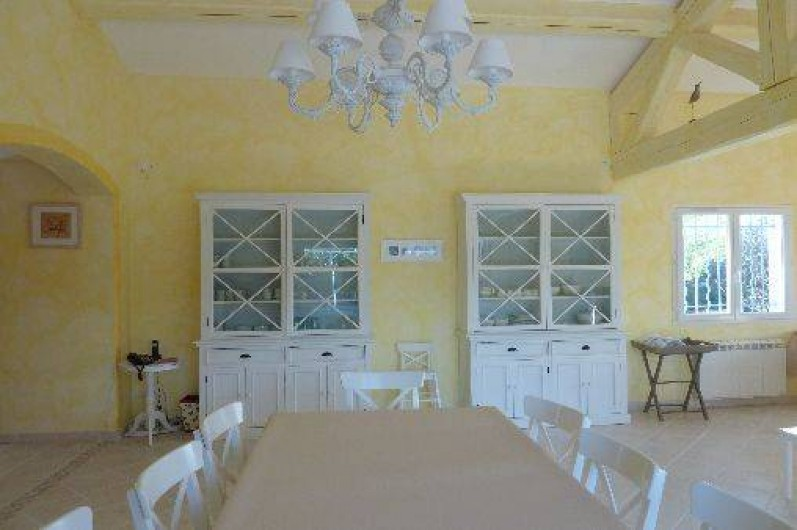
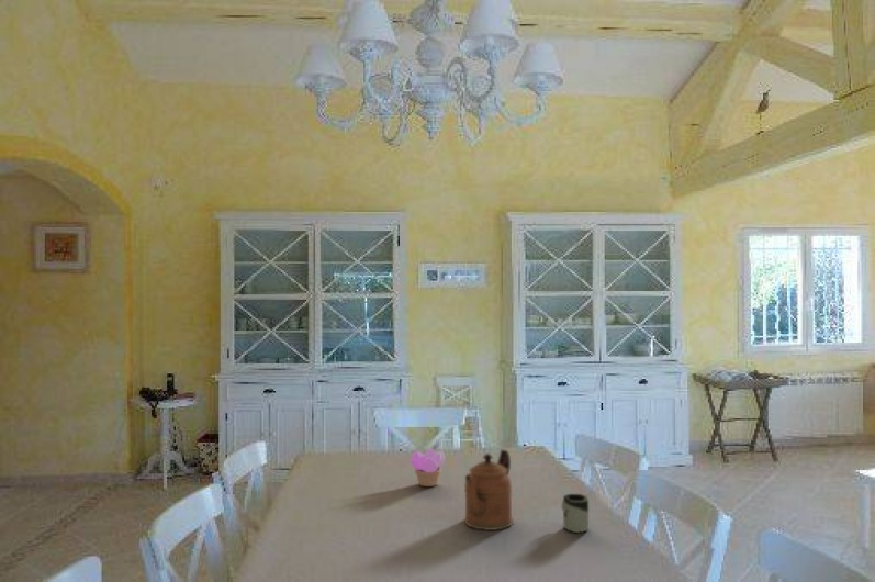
+ coffeepot [463,448,514,531]
+ succulent plant [410,448,446,488]
+ cup [561,493,590,534]
